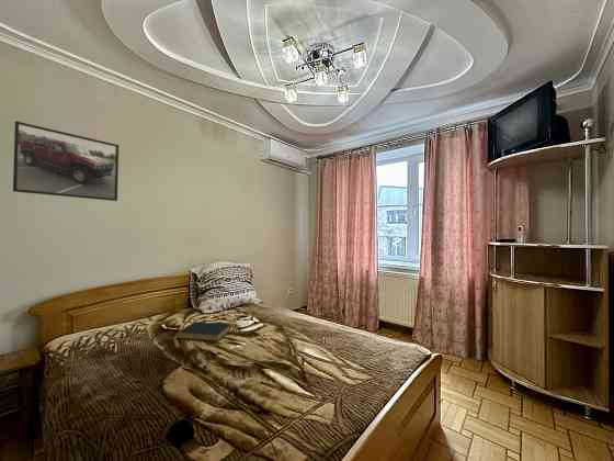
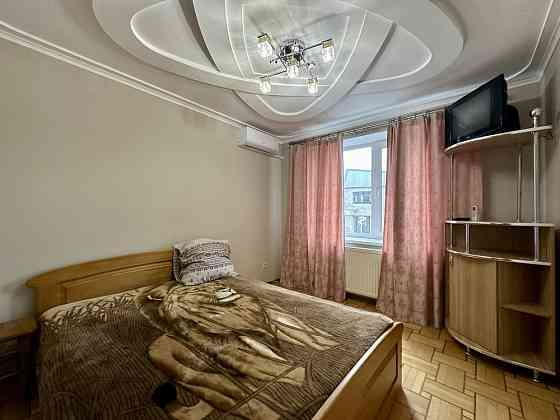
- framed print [12,120,120,202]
- hardback book [177,322,231,342]
